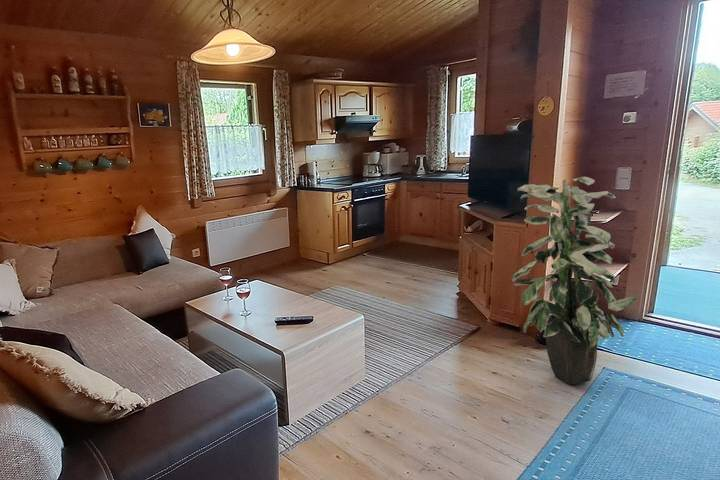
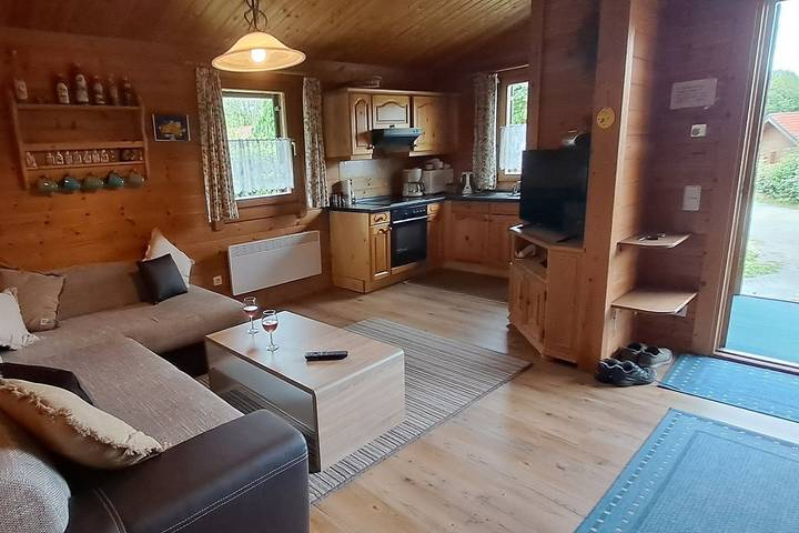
- indoor plant [511,176,638,385]
